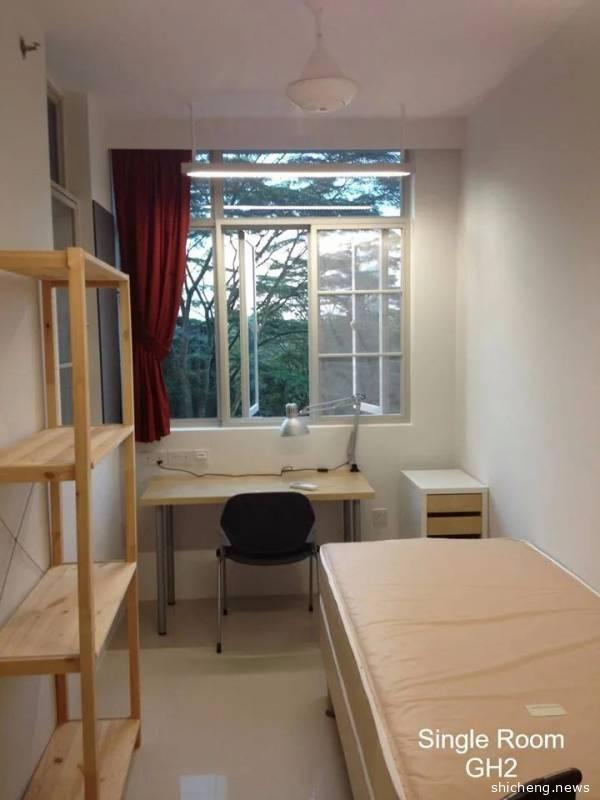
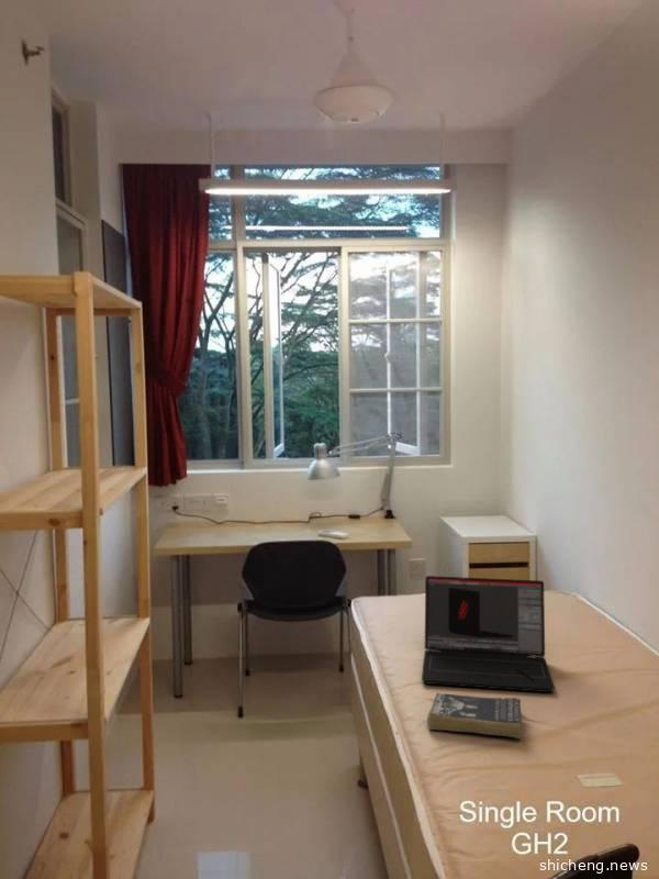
+ laptop [421,575,556,693]
+ book [426,692,523,739]
